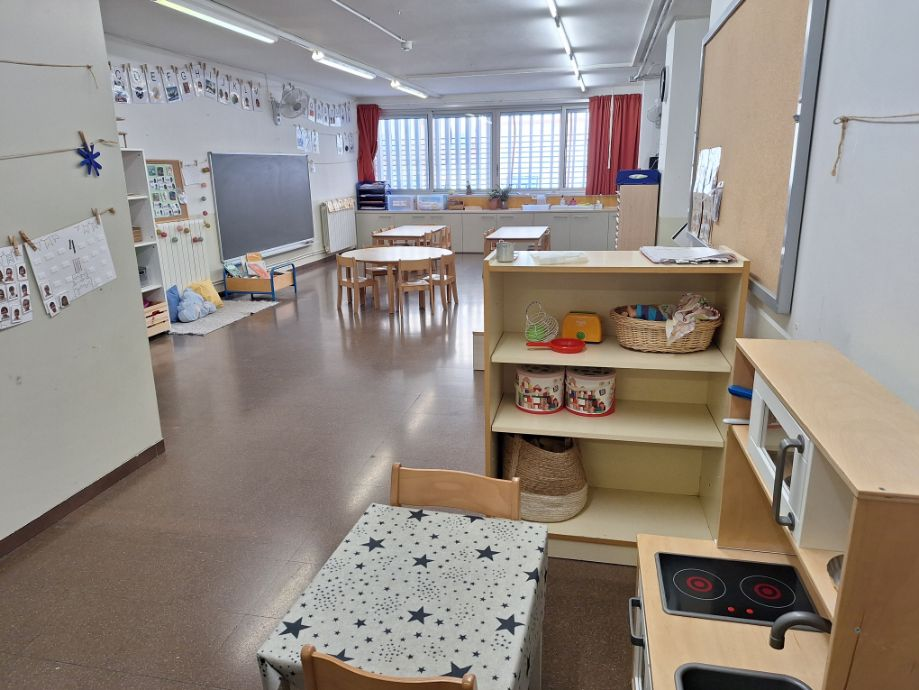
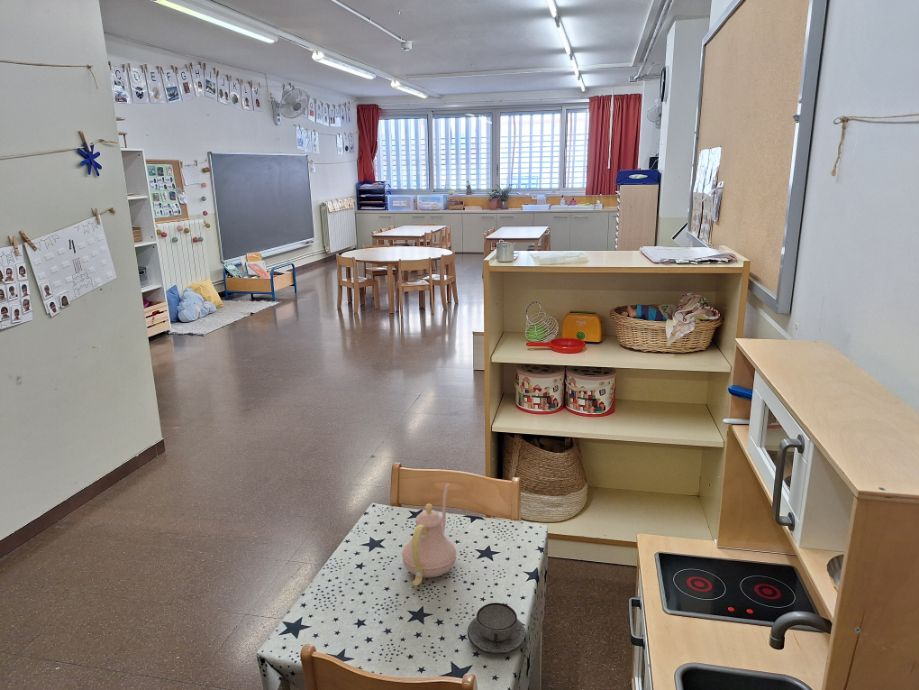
+ teacup [467,602,527,655]
+ teapot [401,483,458,586]
